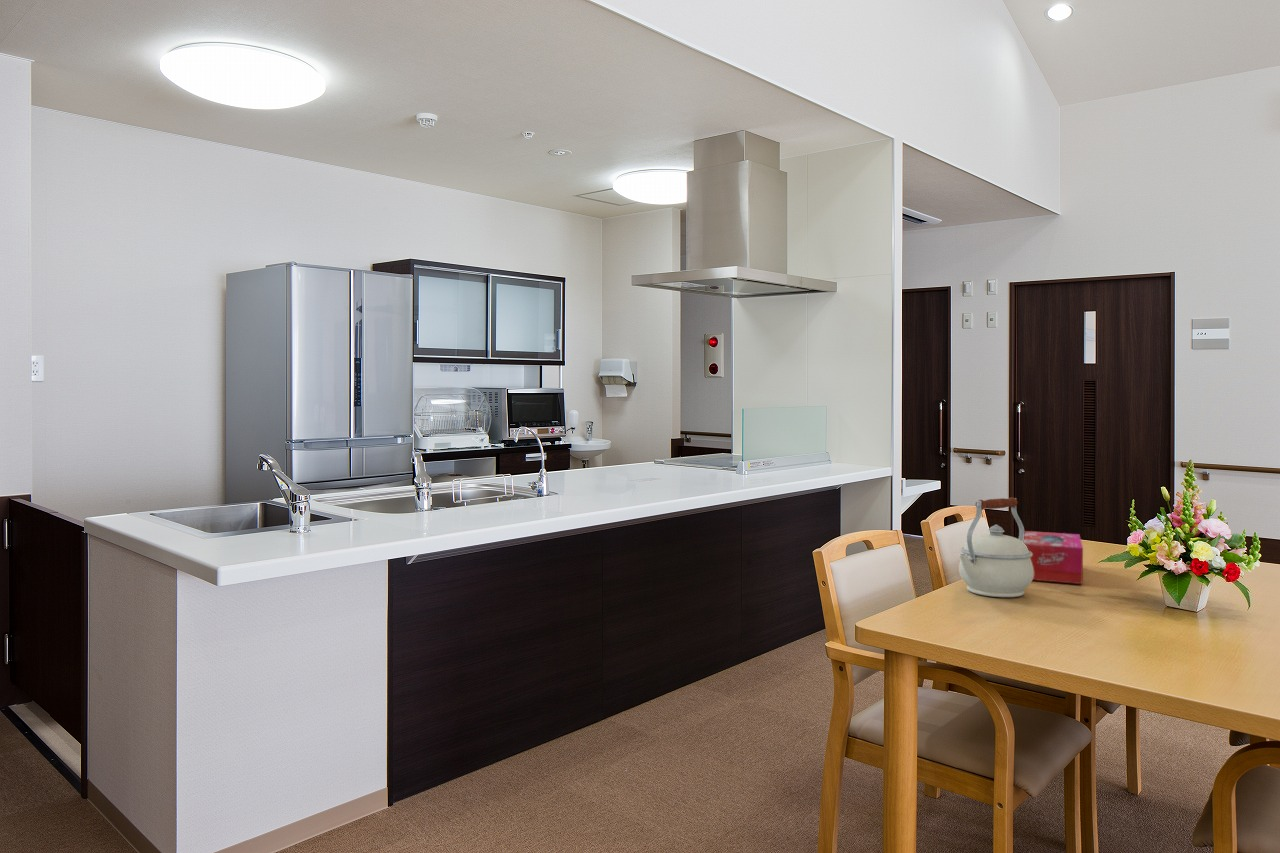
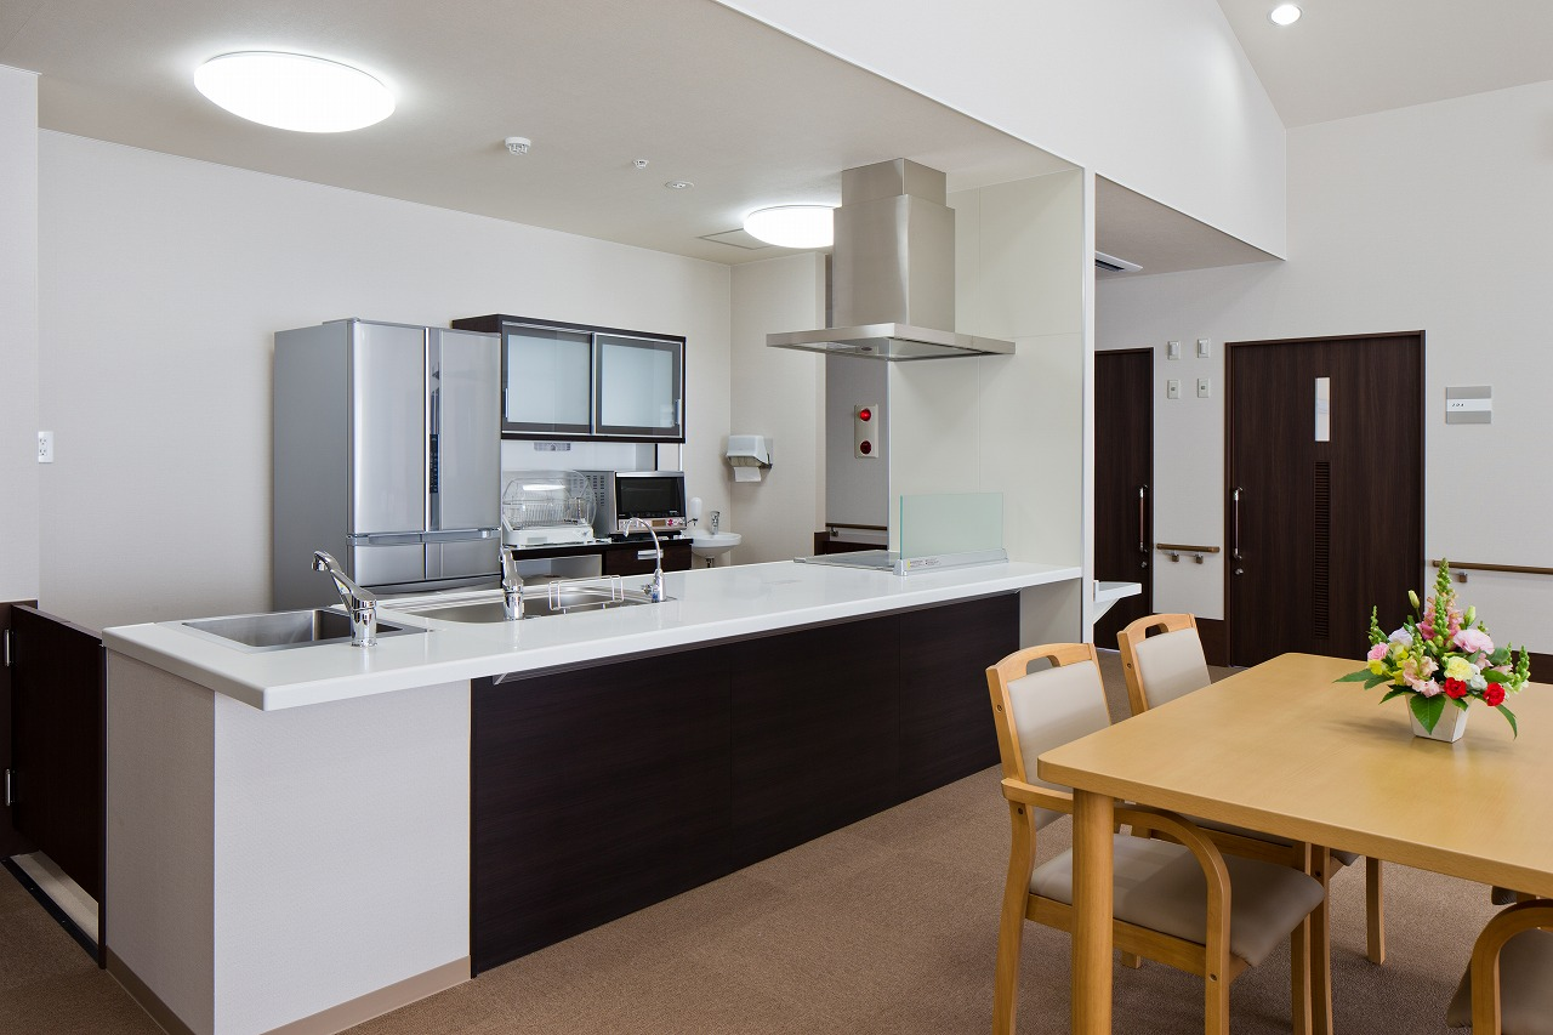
- tissue box [1023,530,1084,585]
- kettle [958,496,1034,598]
